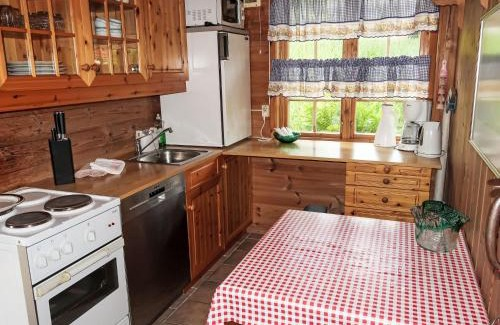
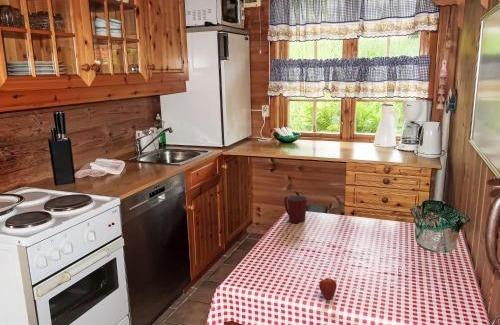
+ fruit [318,277,338,301]
+ mug [284,194,308,224]
